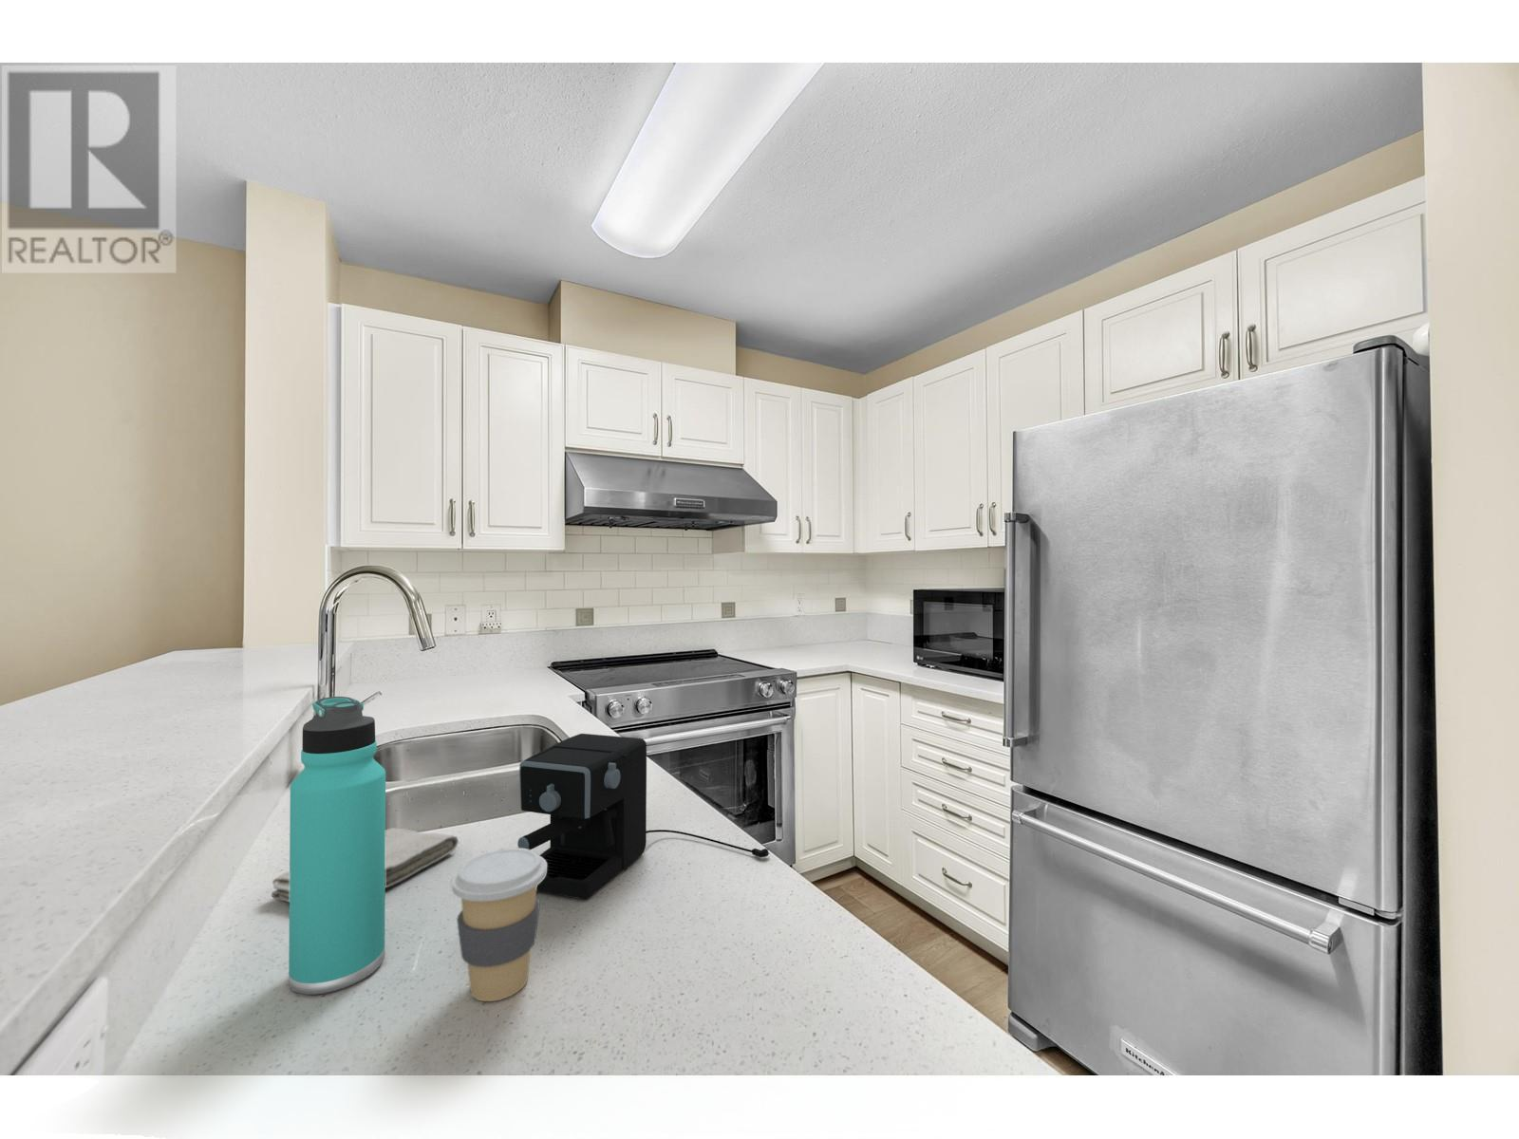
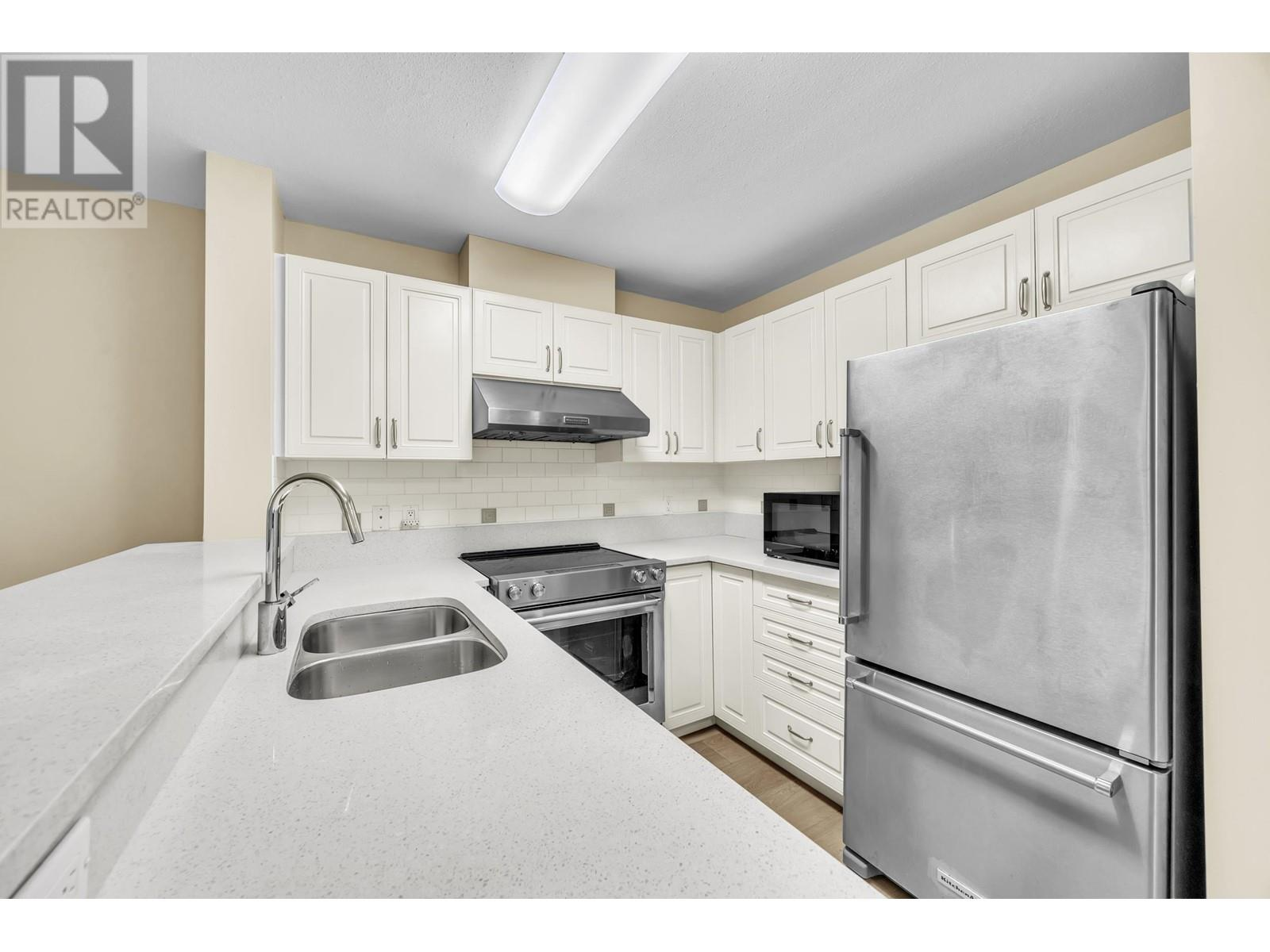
- washcloth [270,827,459,903]
- coffee maker [517,732,770,900]
- coffee cup [450,847,547,1003]
- thermos bottle [288,696,386,995]
